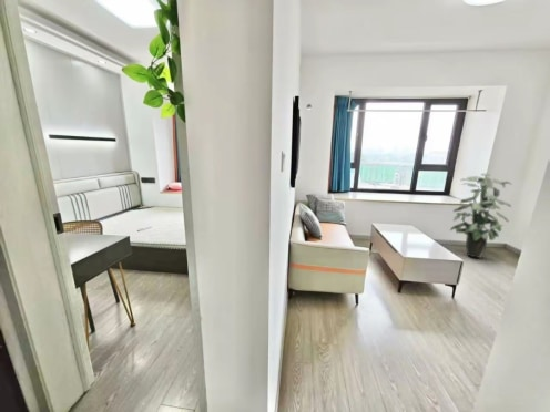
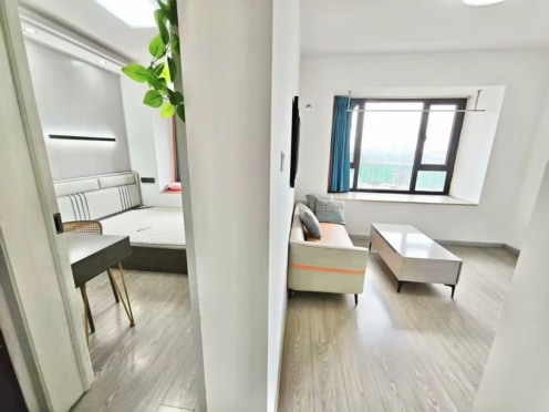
- indoor plant [449,173,513,259]
